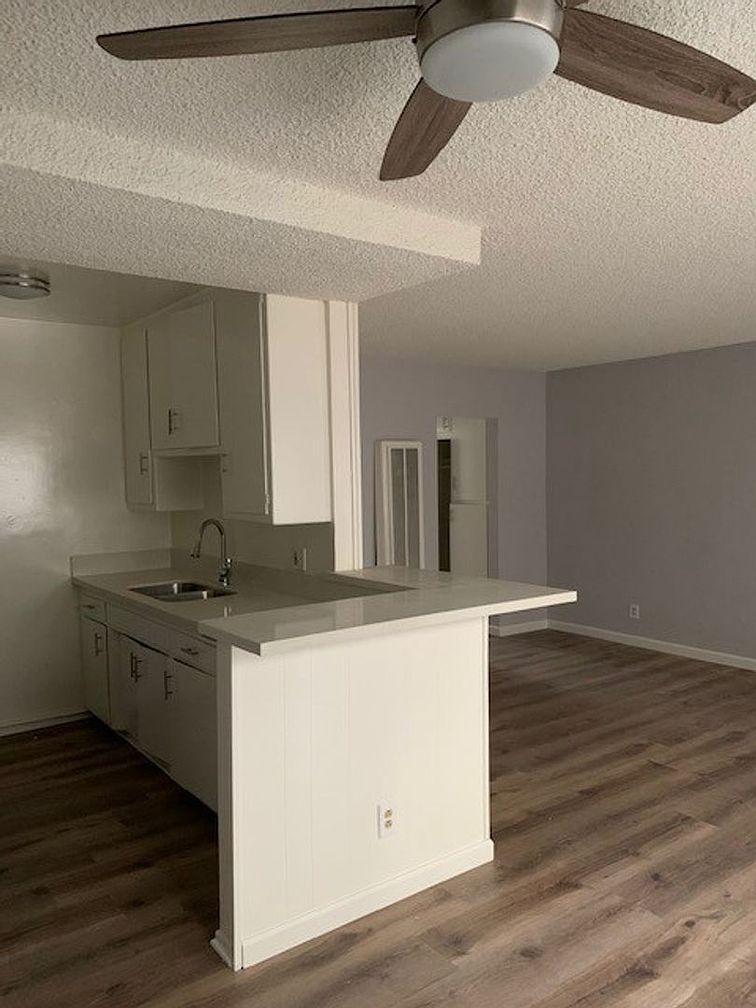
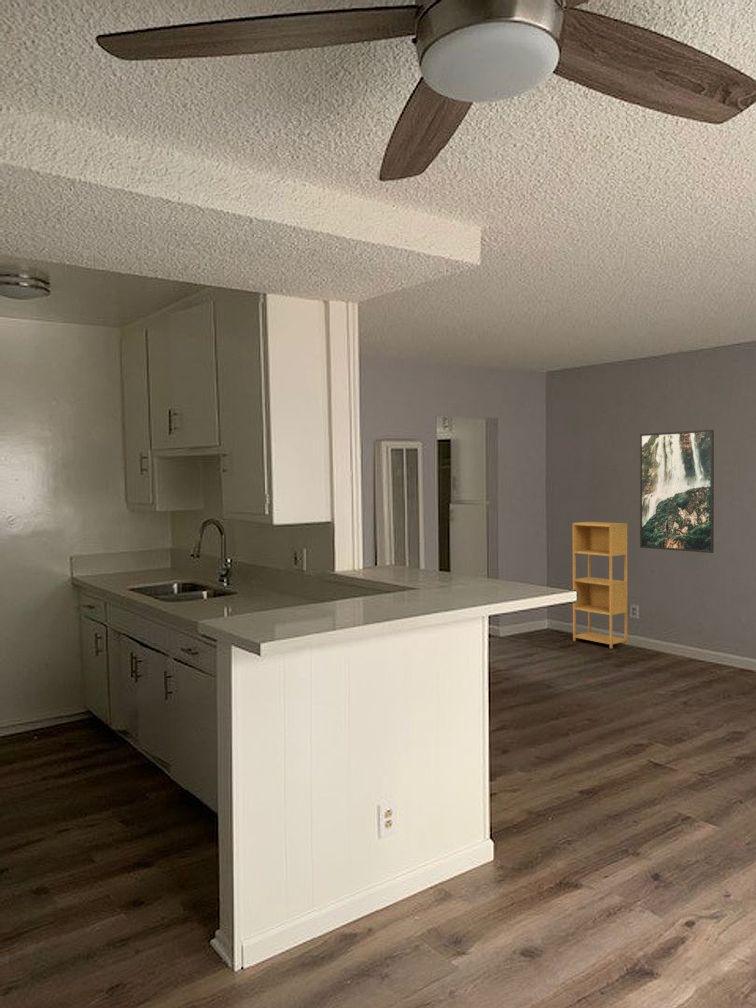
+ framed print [639,429,715,554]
+ shelving unit [572,521,629,649]
